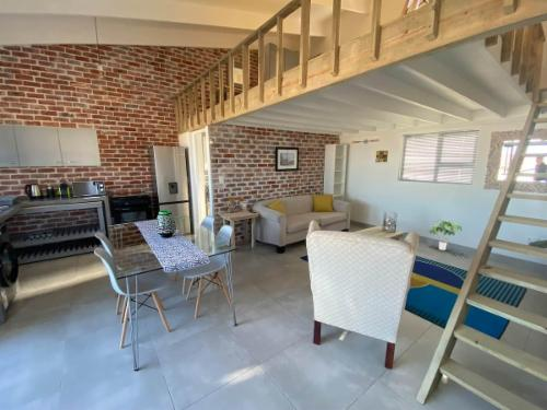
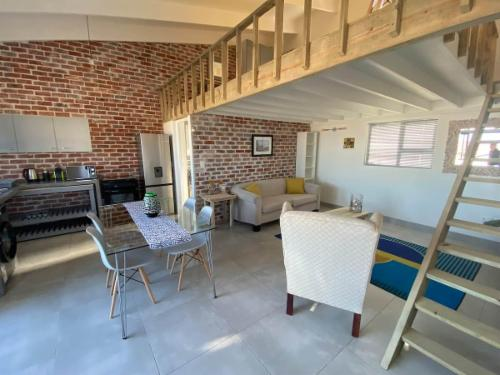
- potted plant [429,219,463,251]
